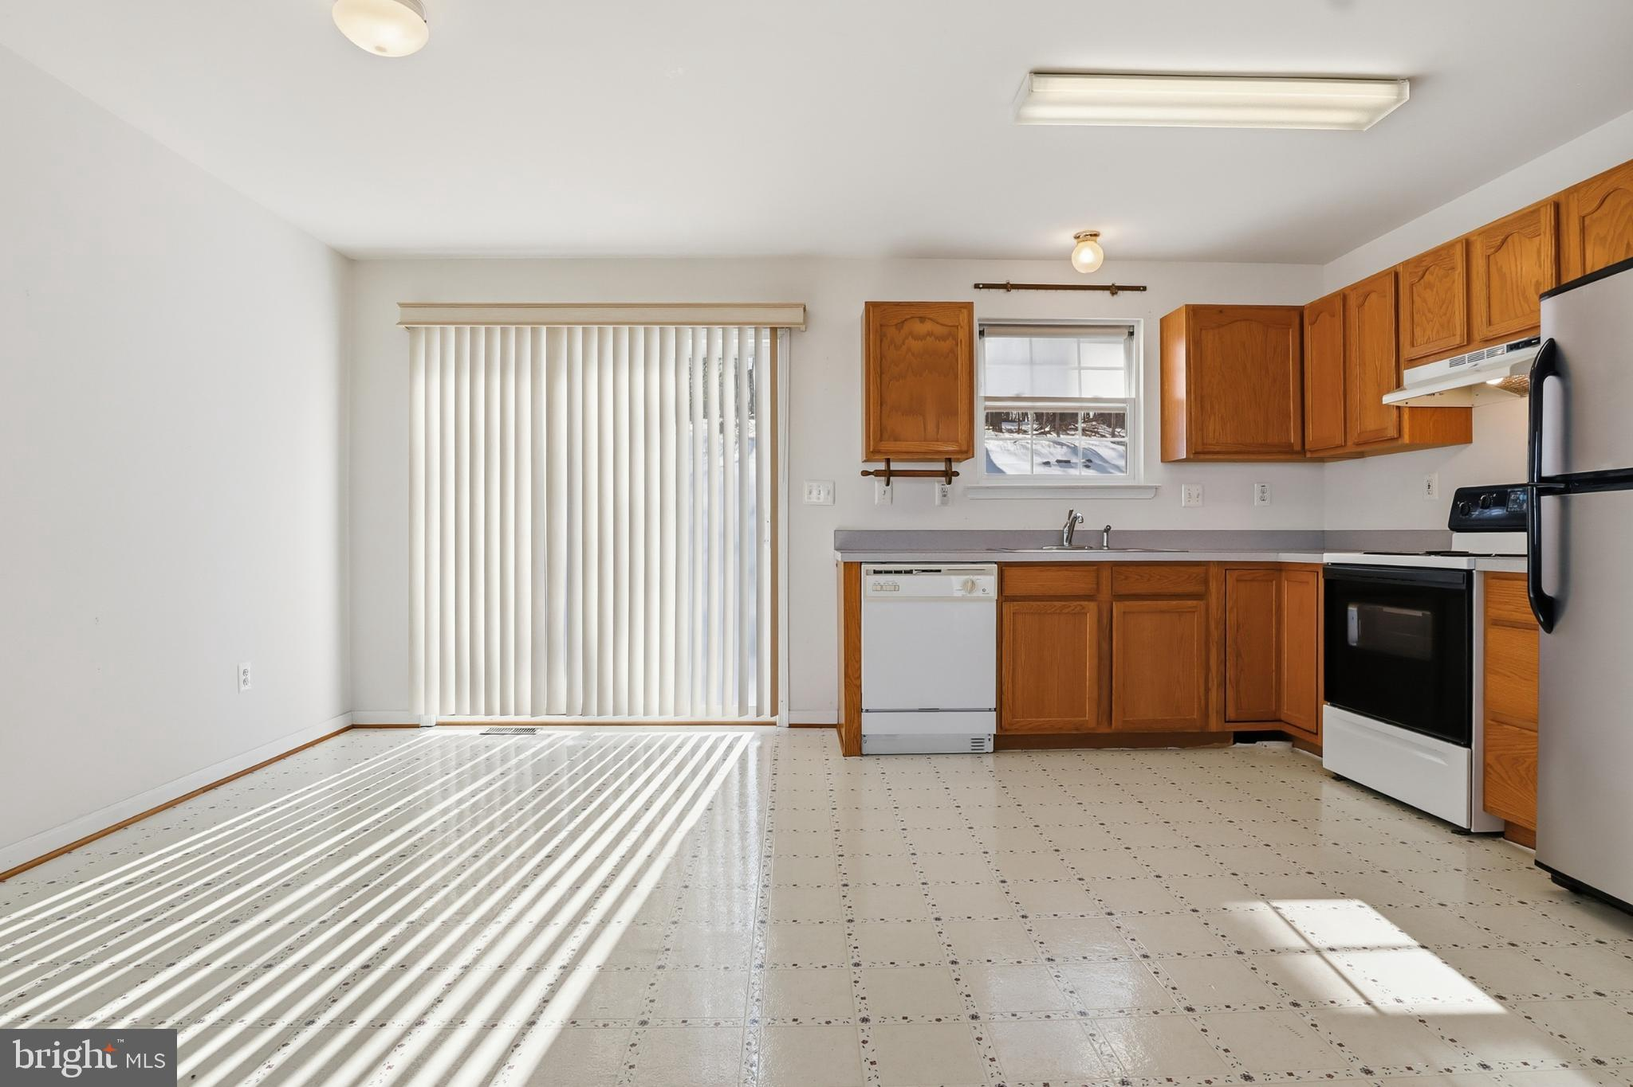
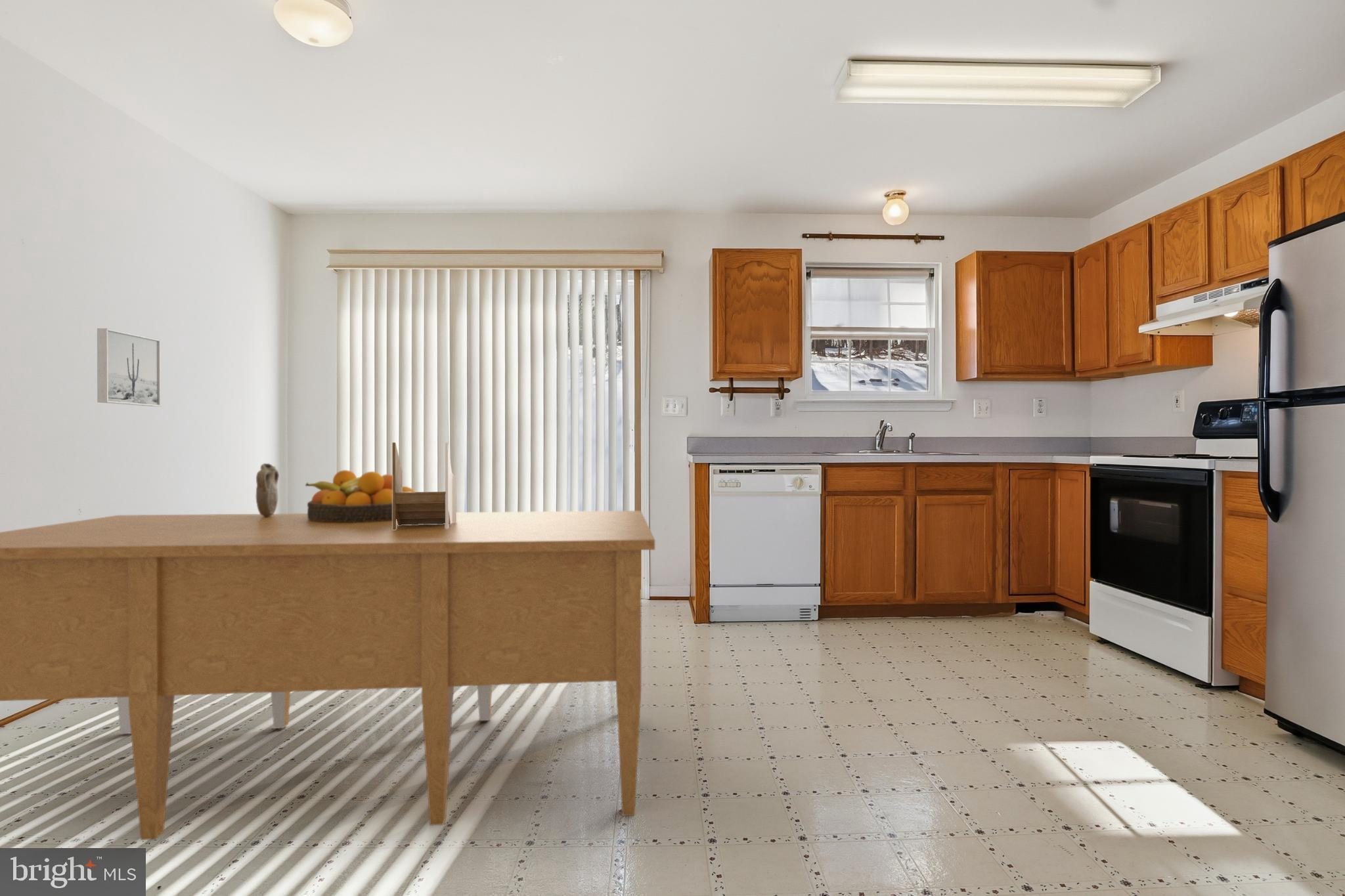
+ pilgrim flask [255,463,280,517]
+ fruit bowl [305,469,416,523]
+ wall art [97,328,162,407]
+ napkin holder [392,442,458,530]
+ desk [0,510,655,841]
